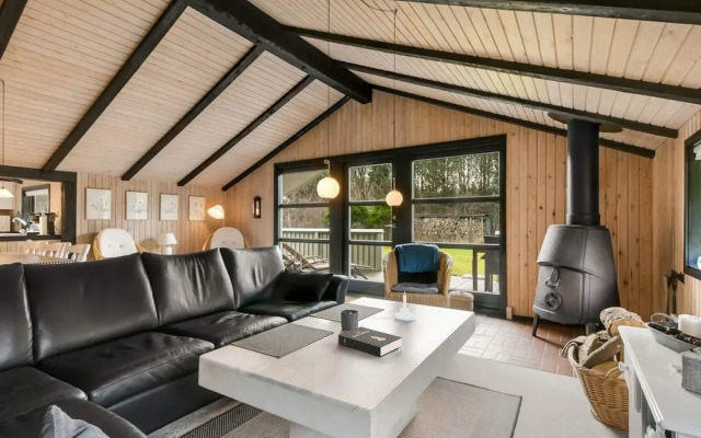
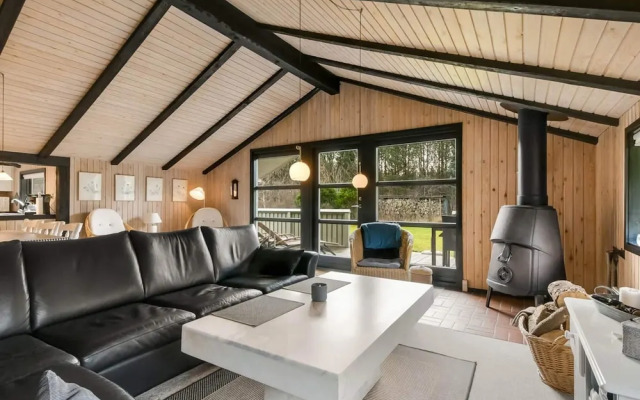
- booklet [337,325,403,358]
- candle holder [393,290,416,321]
